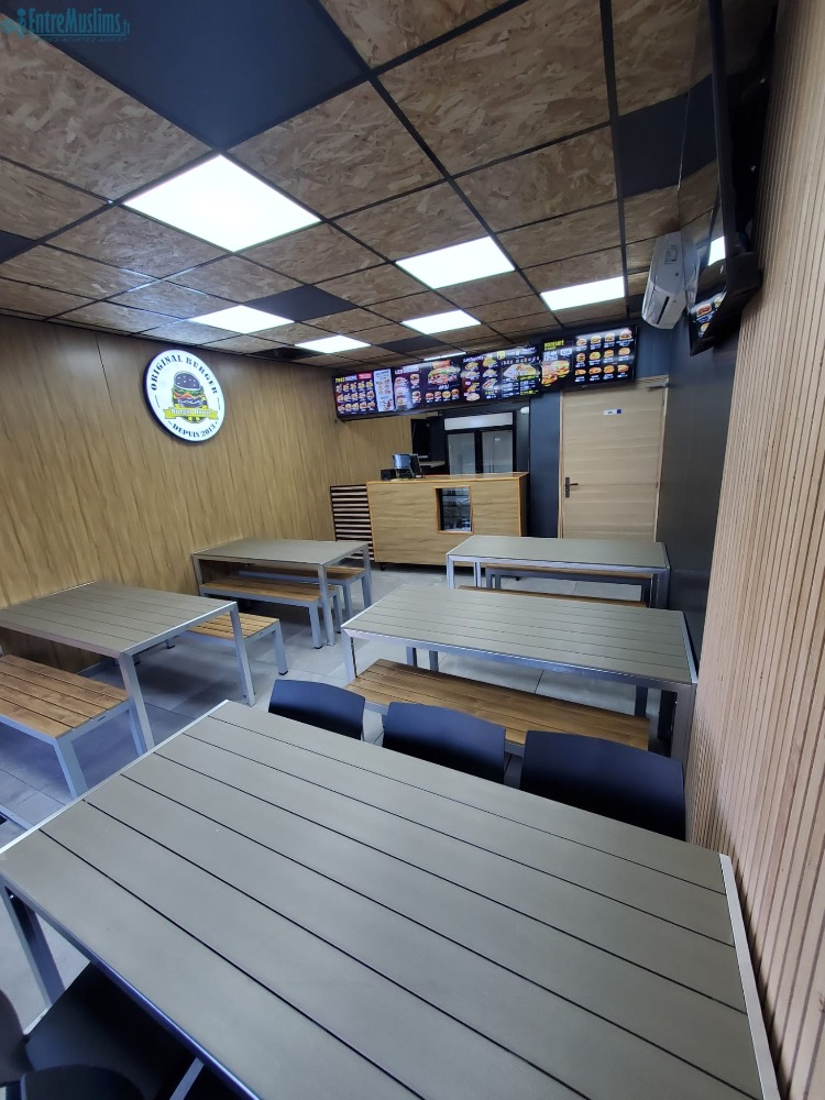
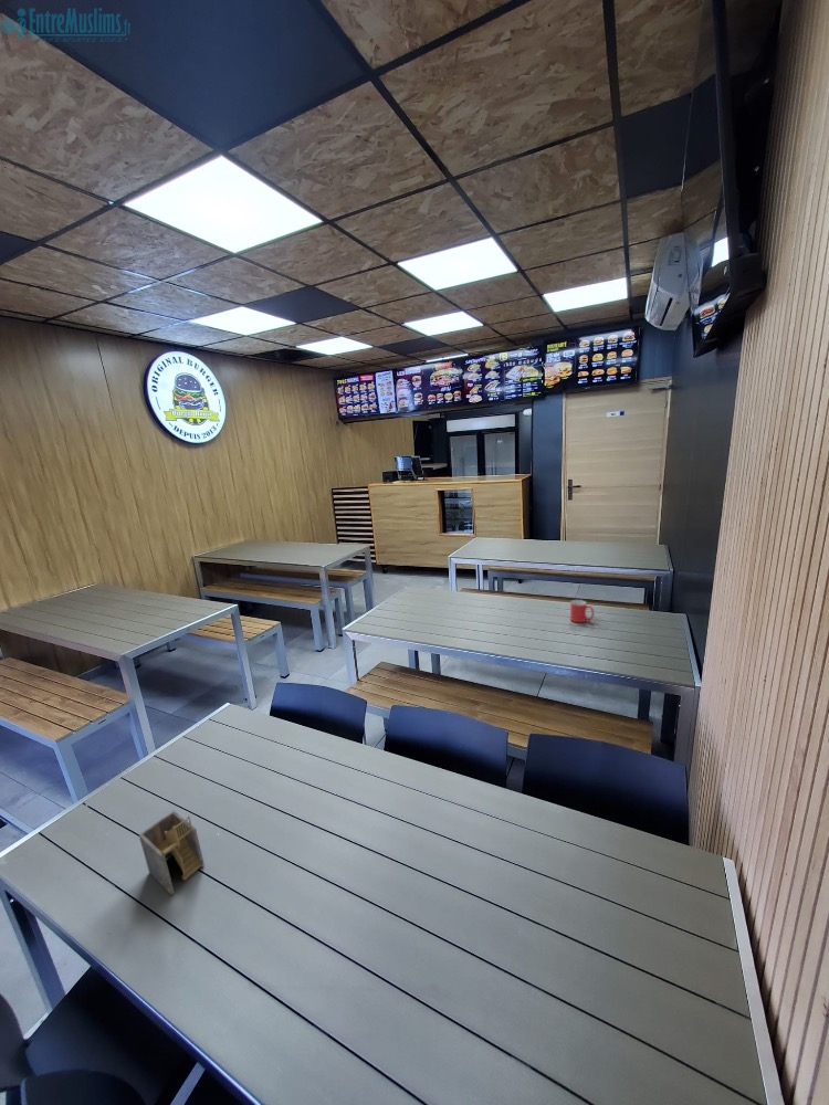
+ napkin holder [138,810,206,896]
+ mug [569,599,595,623]
